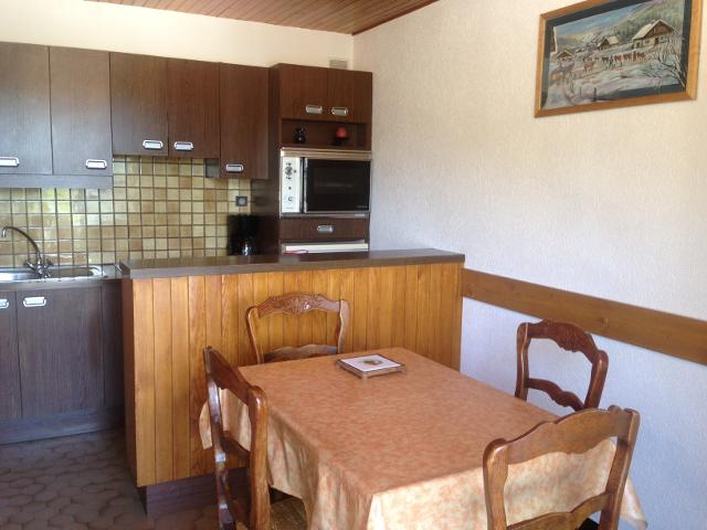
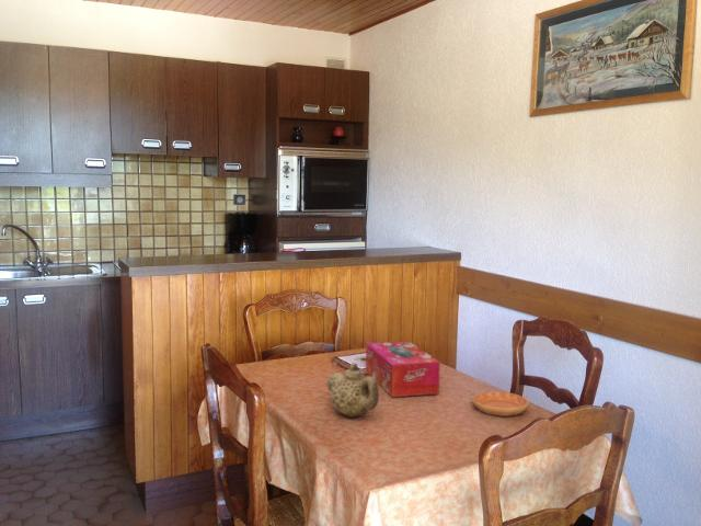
+ saucer [471,390,530,418]
+ teapot [326,362,380,419]
+ tissue box [365,340,441,398]
